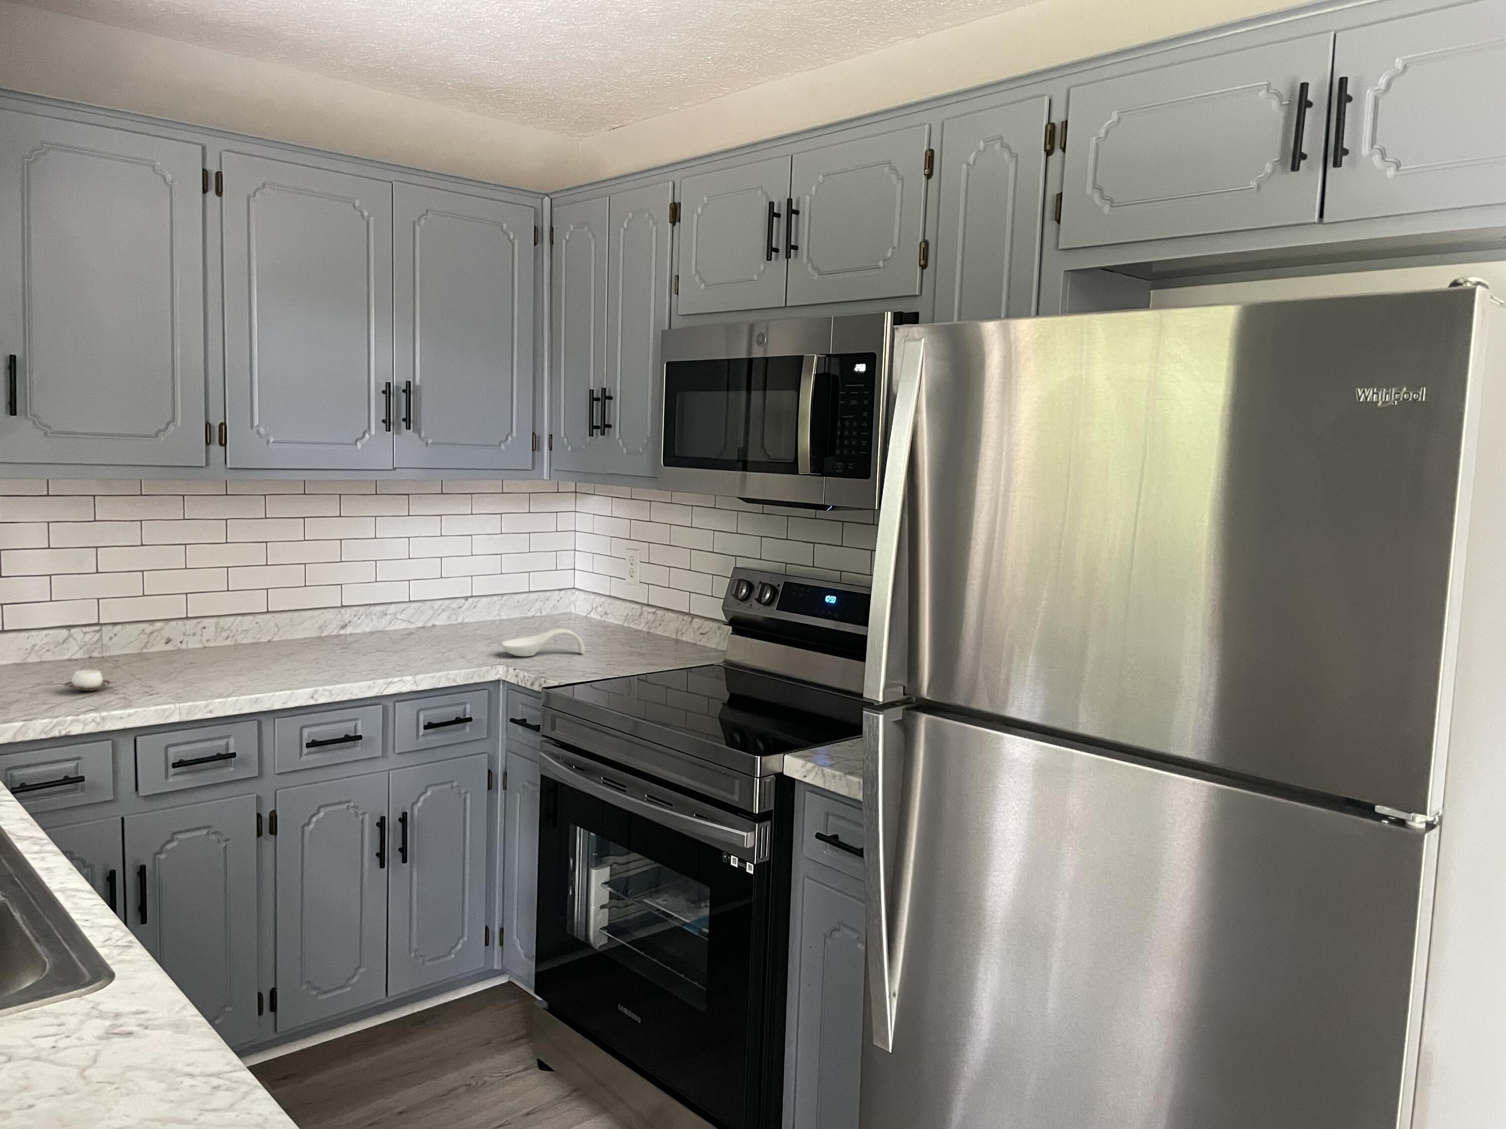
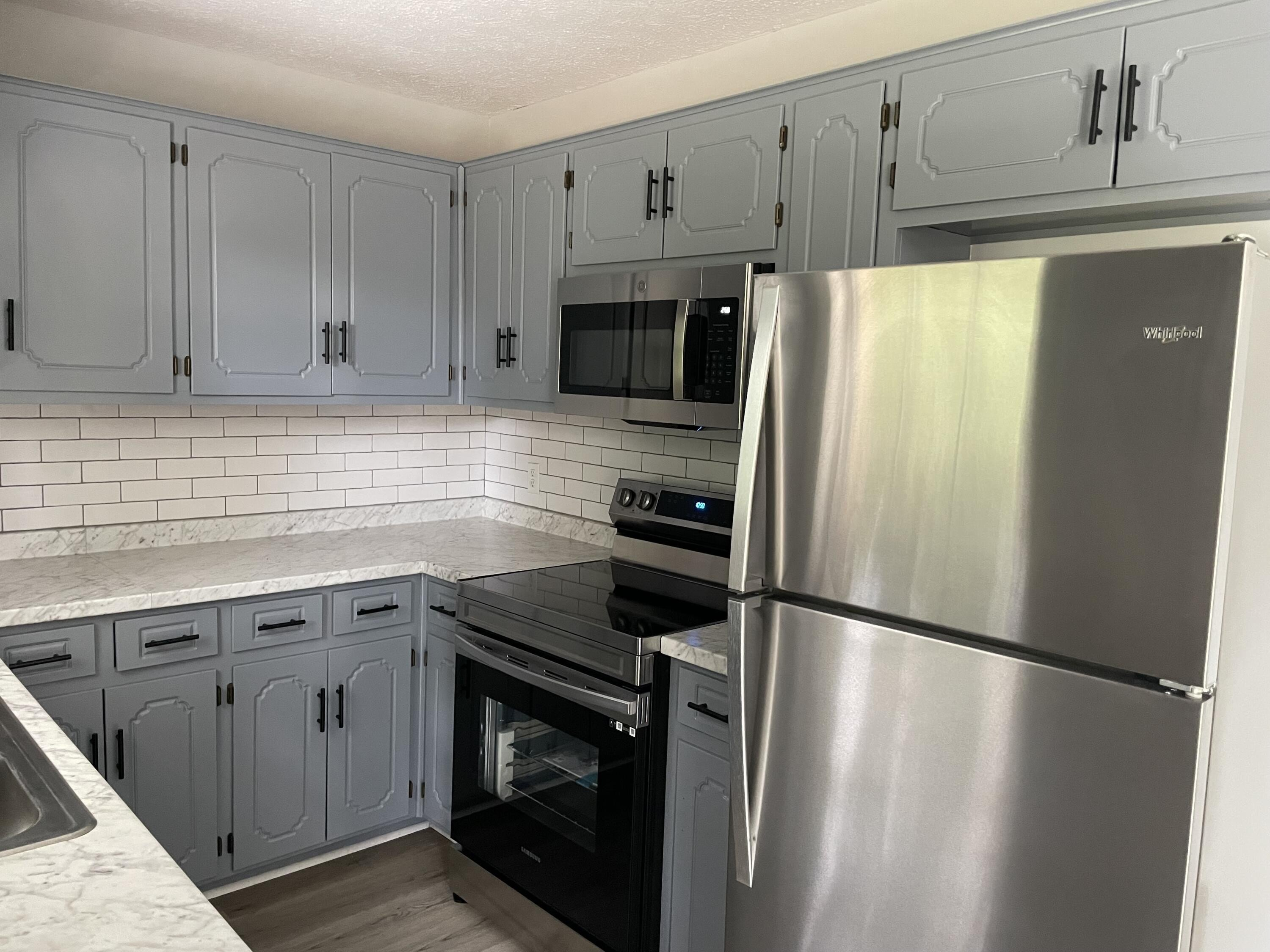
- spoon rest [500,629,586,657]
- cup [64,669,111,691]
